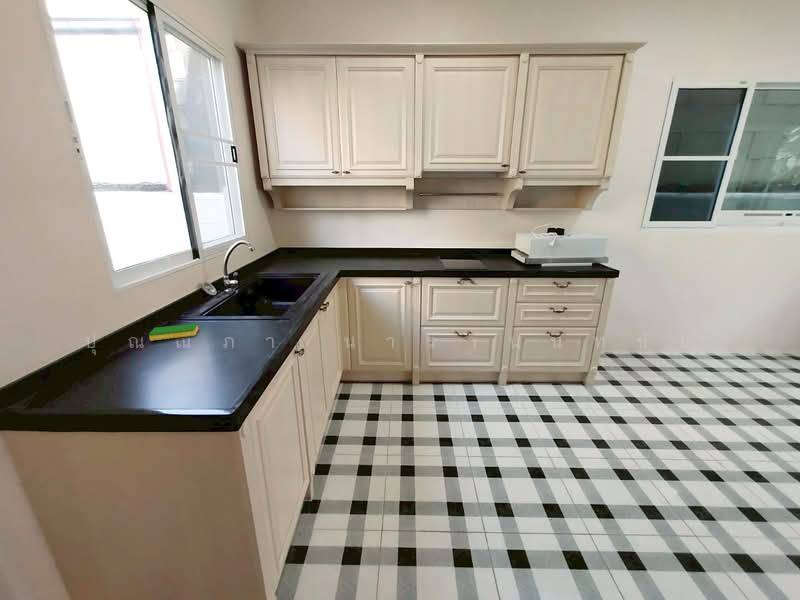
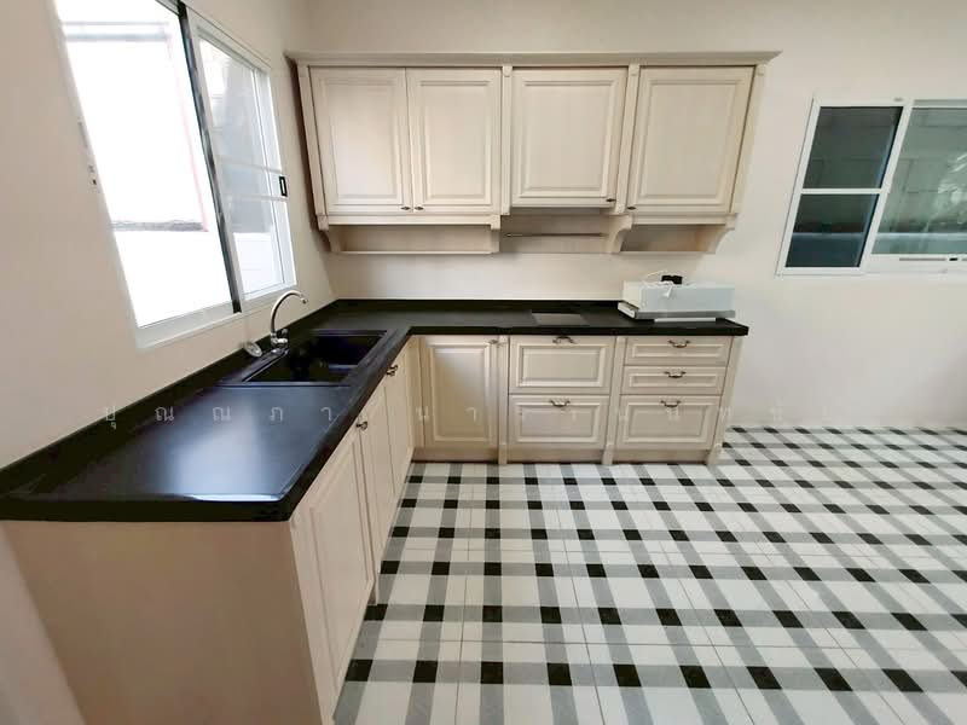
- dish sponge [148,322,199,342]
